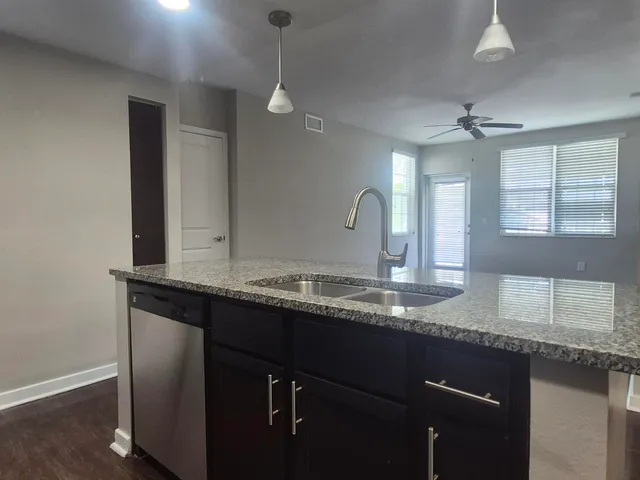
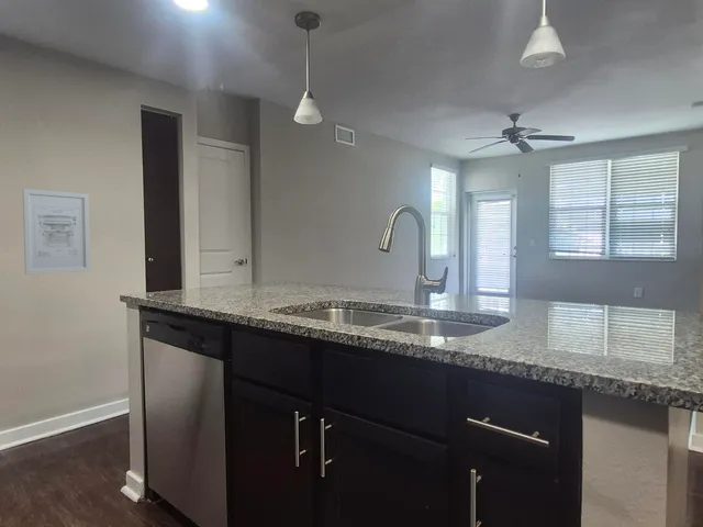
+ wall art [22,188,91,276]
